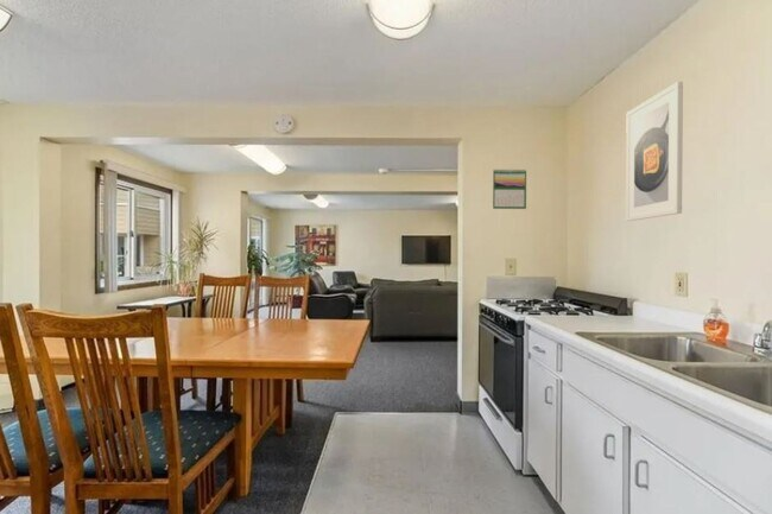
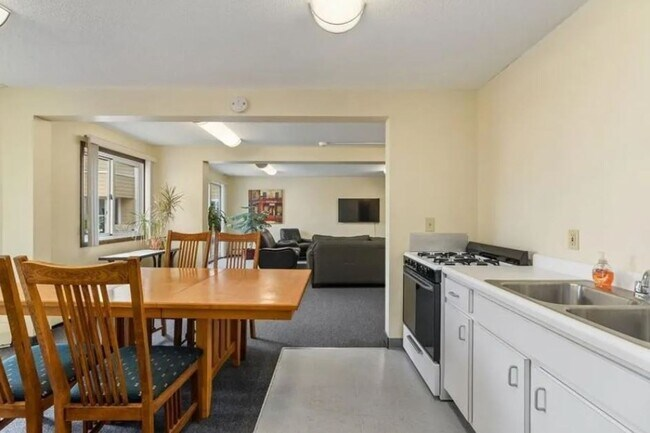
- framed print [625,81,684,222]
- calendar [492,167,527,210]
